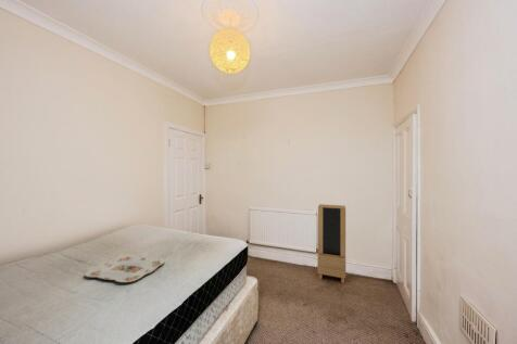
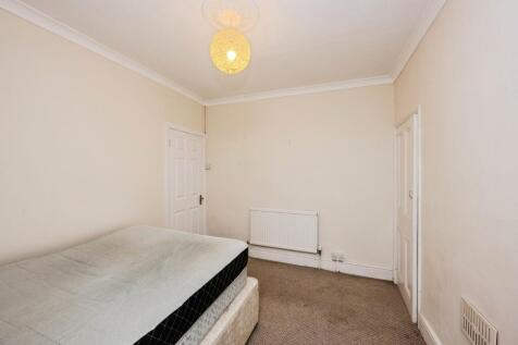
- serving tray [84,254,166,283]
- storage cabinet [317,203,346,284]
